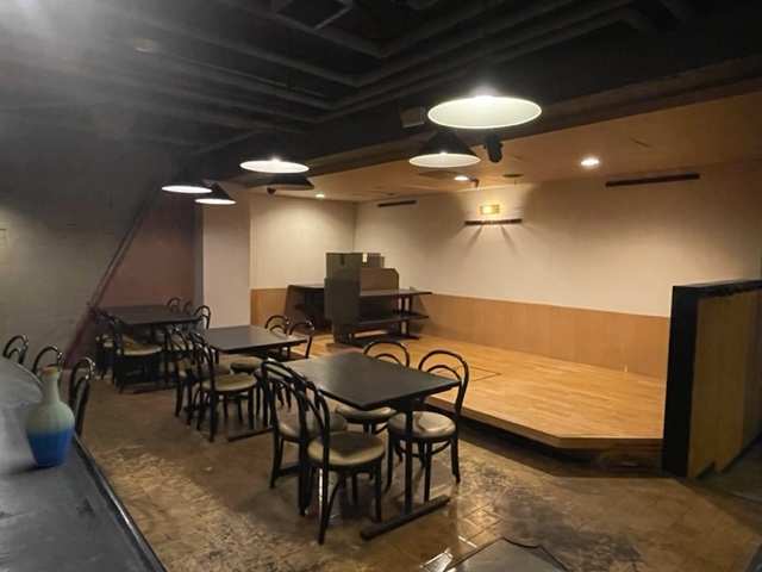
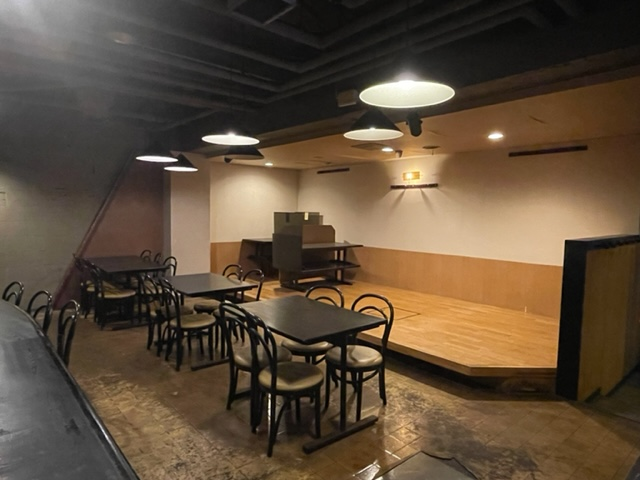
- bottle [24,366,76,468]
